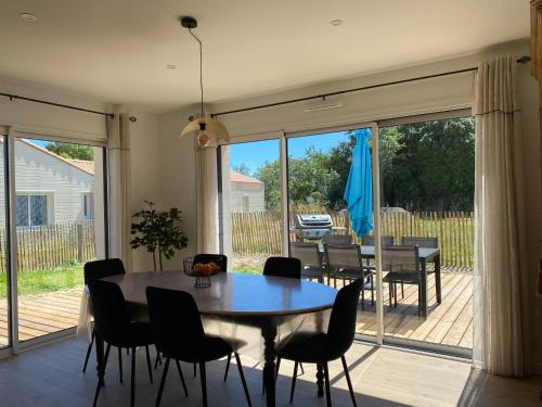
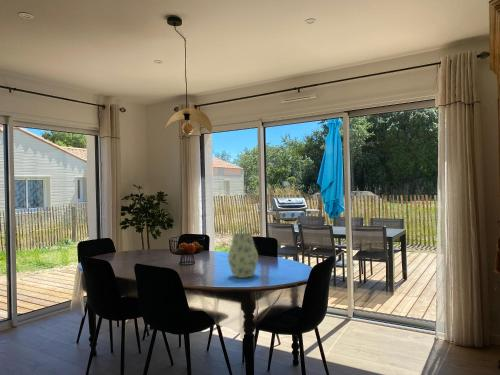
+ vase [227,232,259,279]
